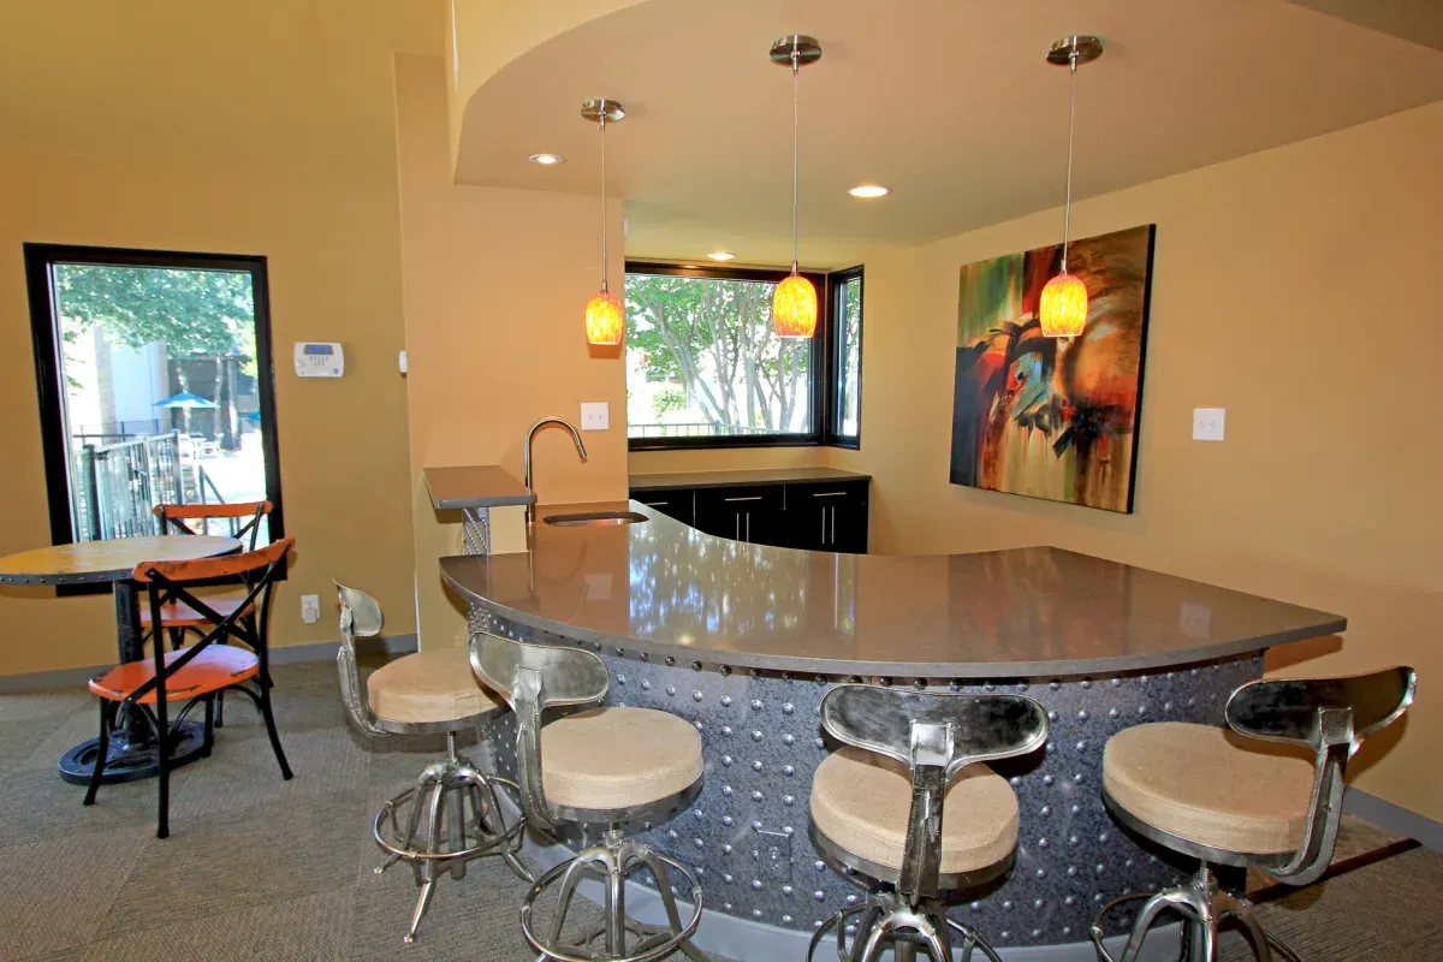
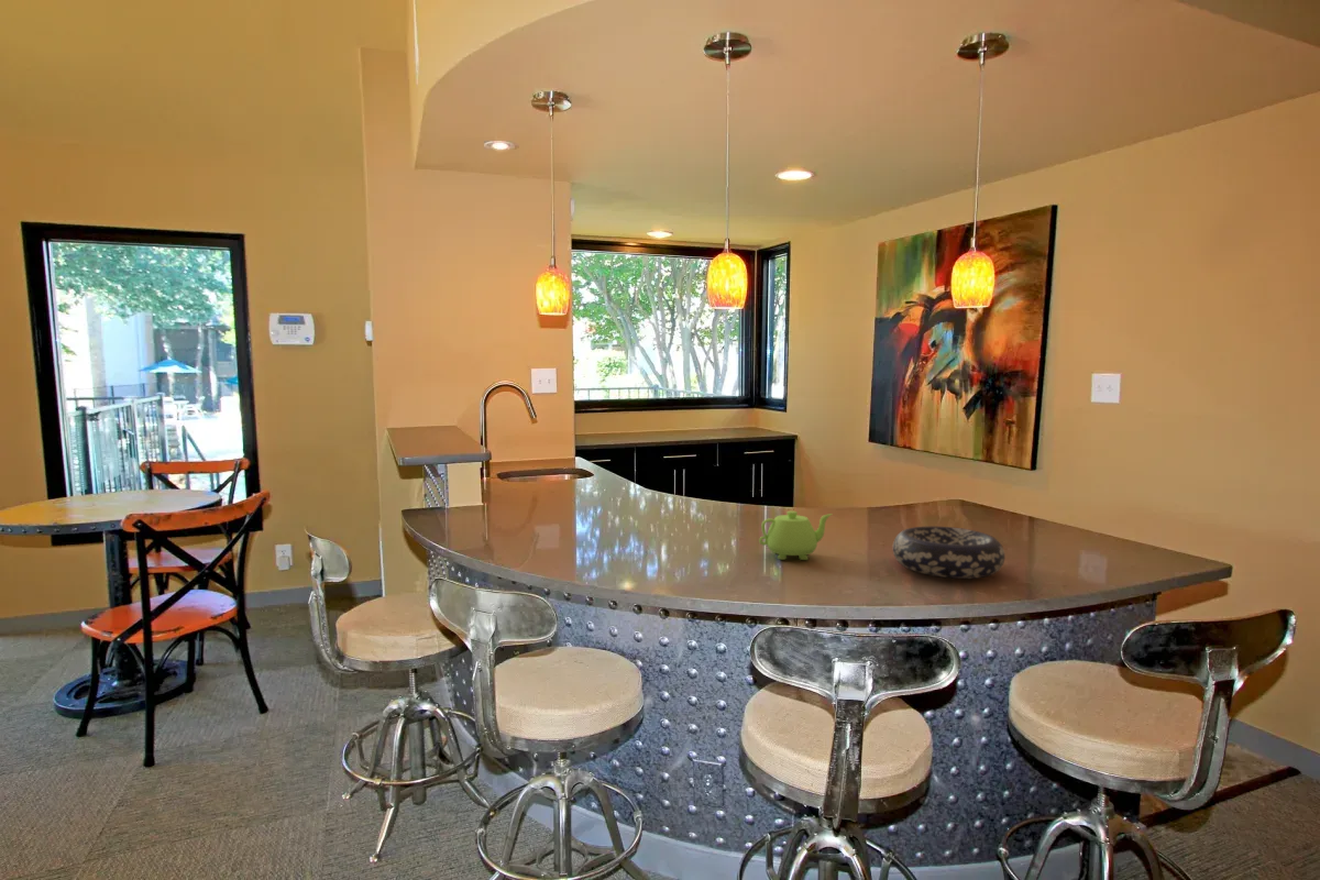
+ decorative bowl [892,526,1007,580]
+ teapot [758,510,833,561]
